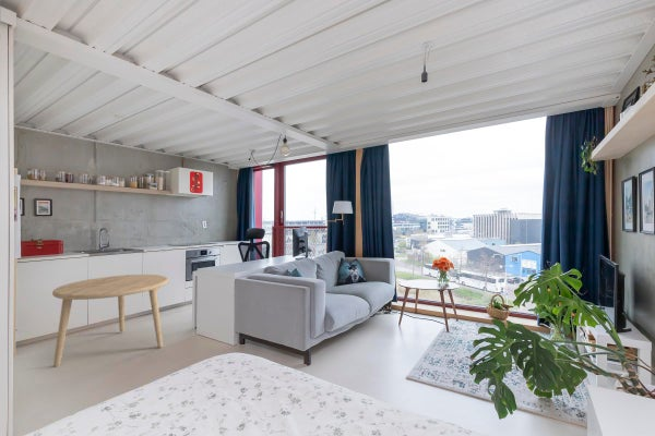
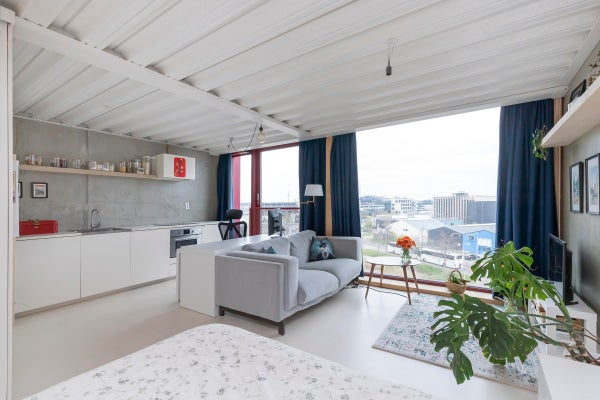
- dining table [51,274,169,368]
